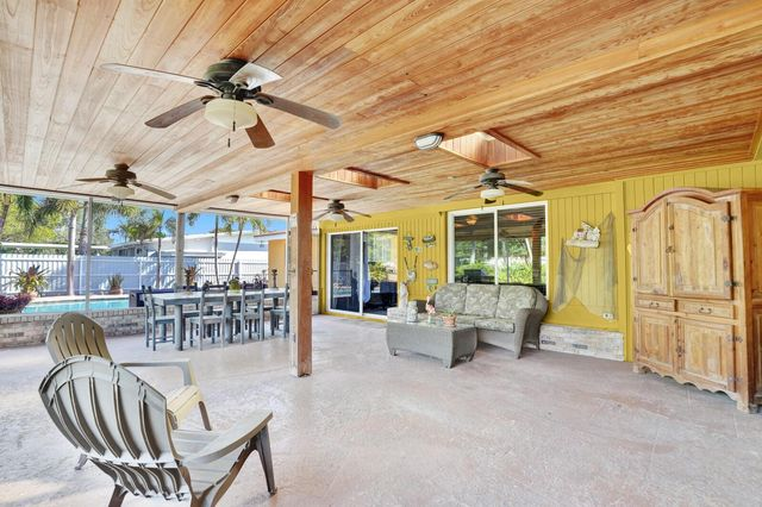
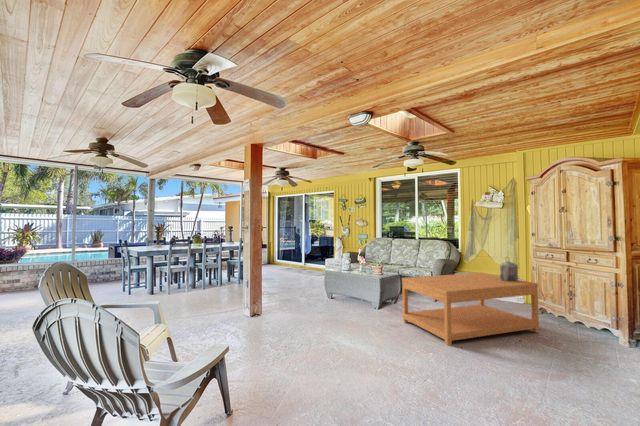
+ lantern [499,255,519,282]
+ coffee table [401,272,540,347]
